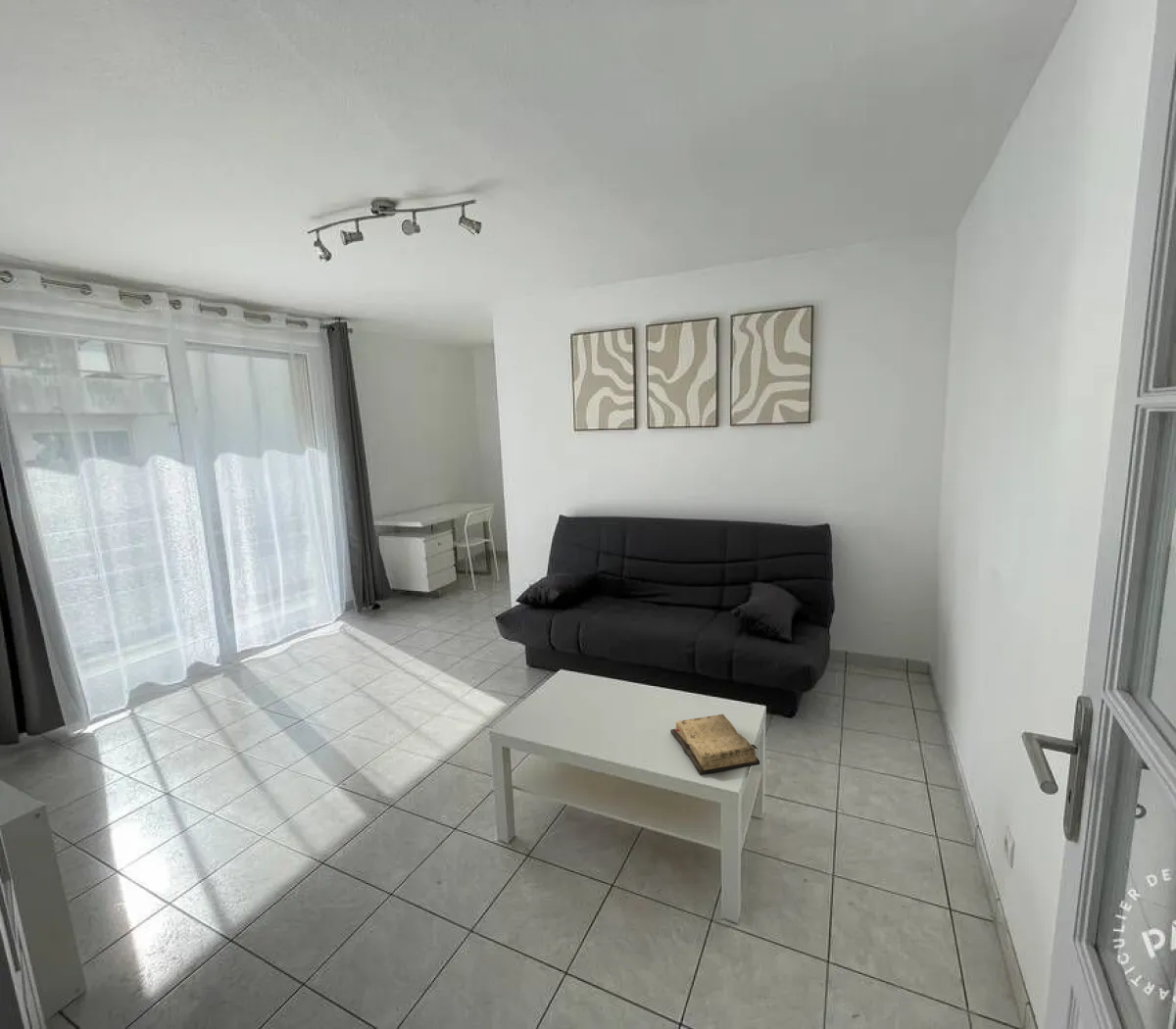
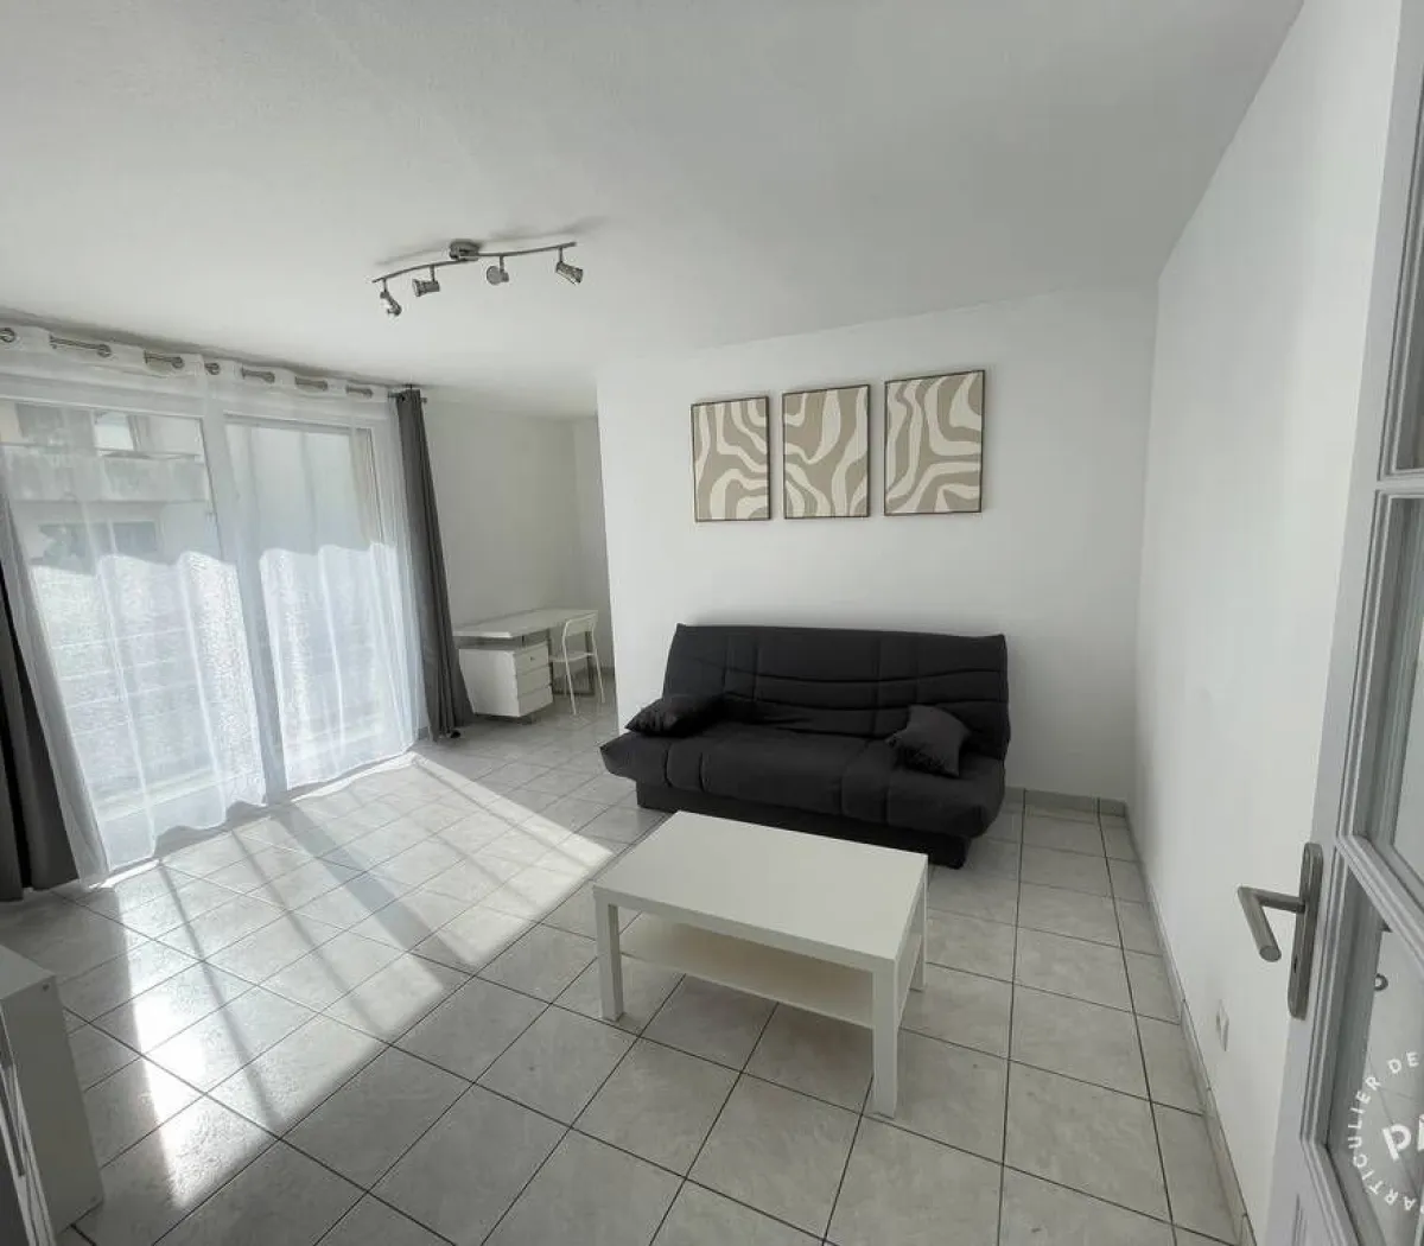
- diary [669,713,760,776]
